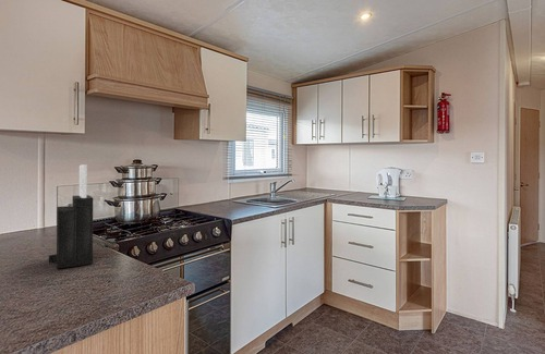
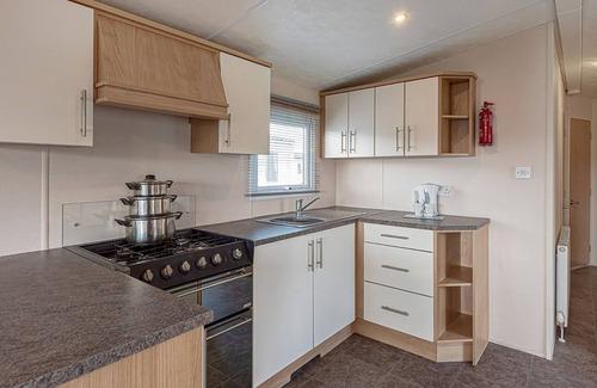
- knife block [48,163,94,270]
